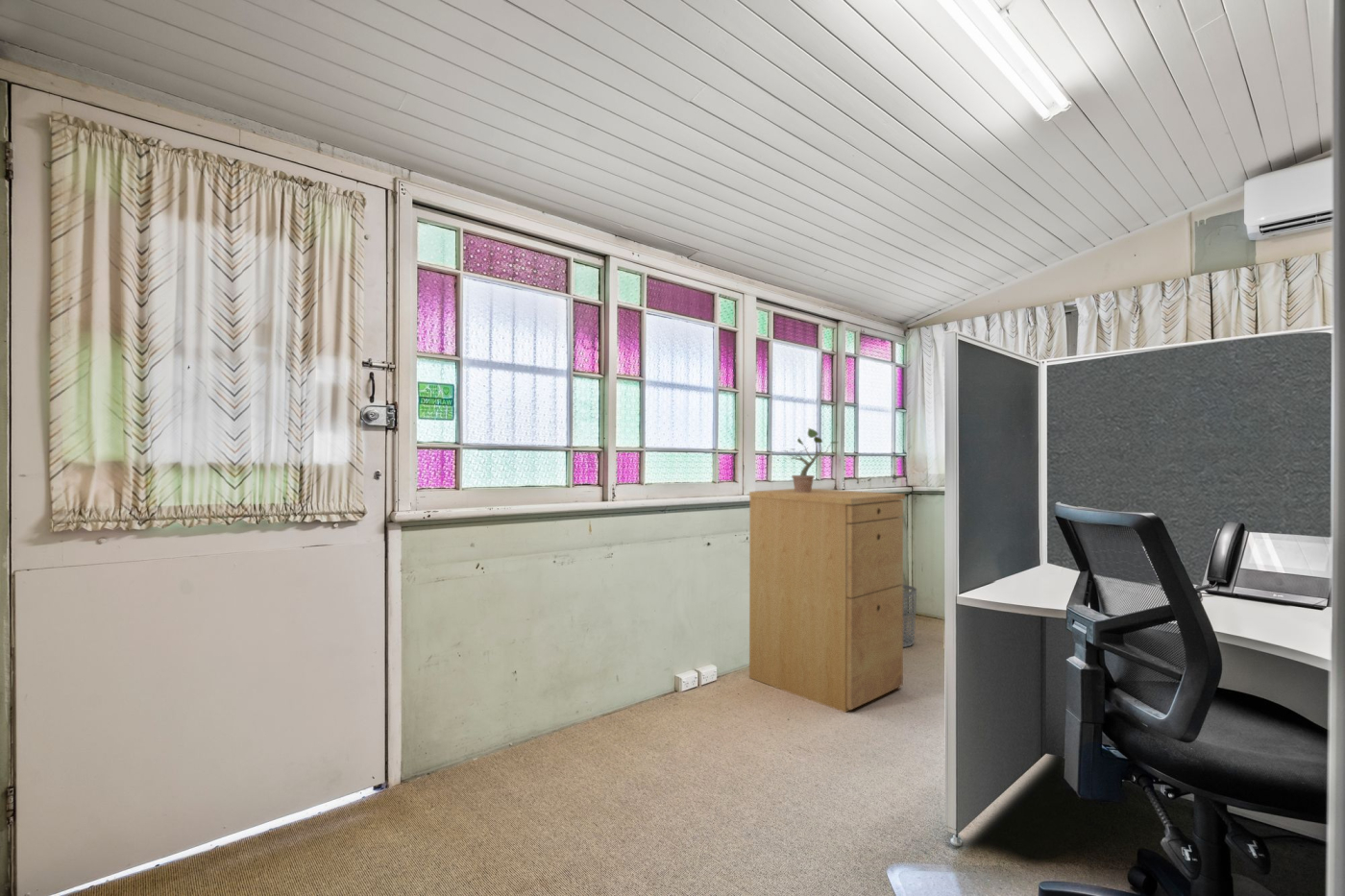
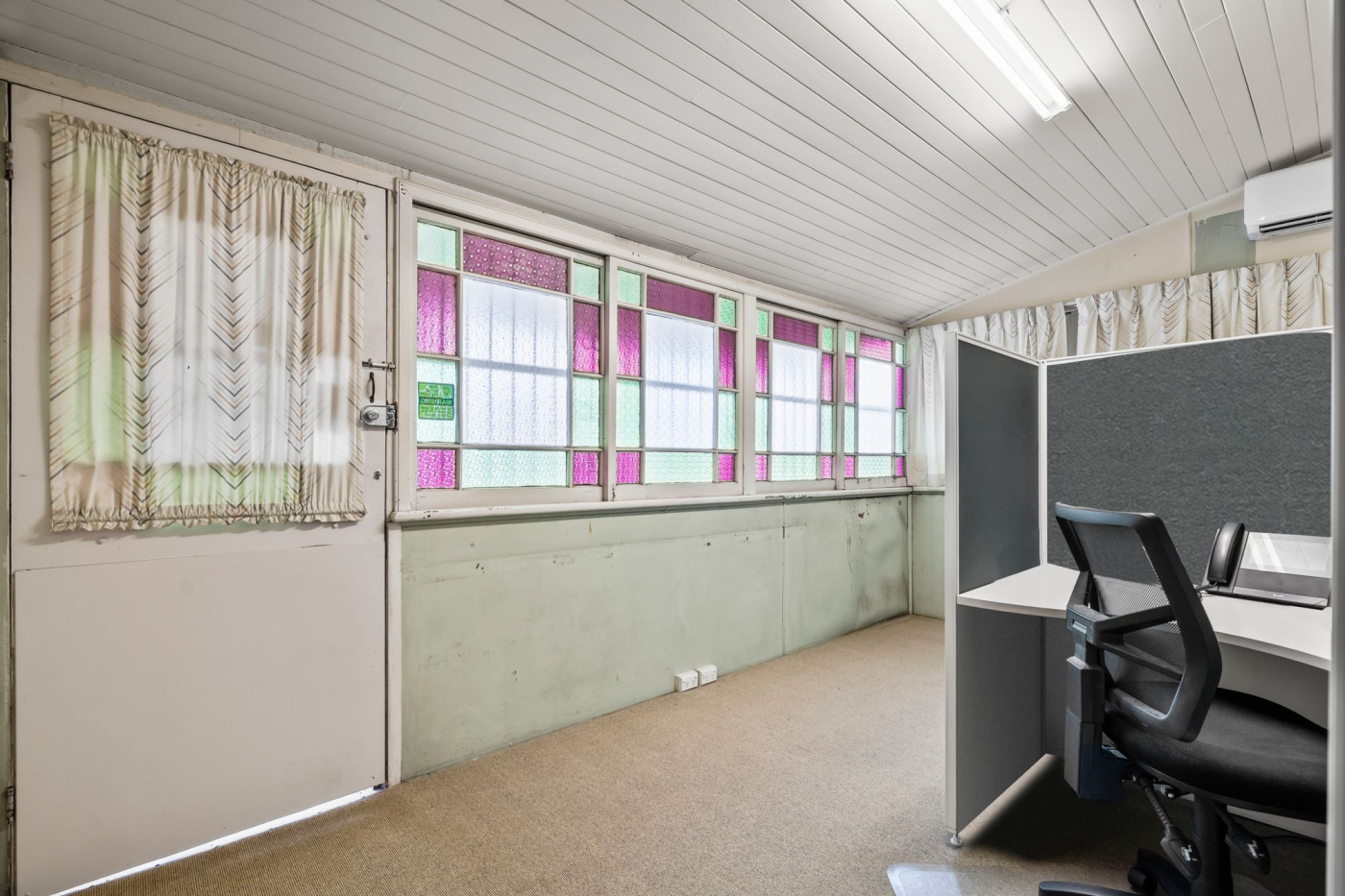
- filing cabinet [748,488,906,714]
- potted plant [775,426,840,493]
- waste bin [901,583,917,648]
